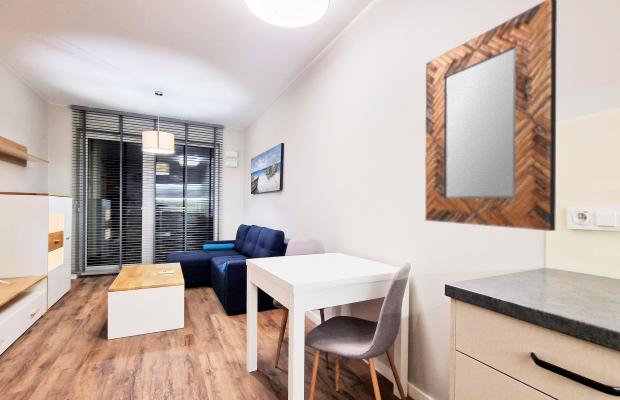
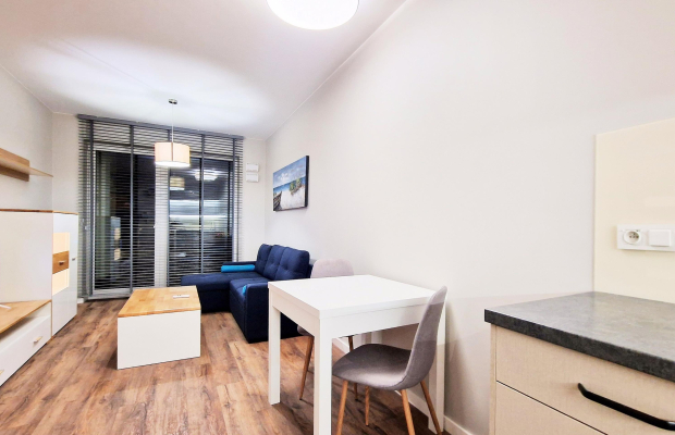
- home mirror [424,0,558,232]
